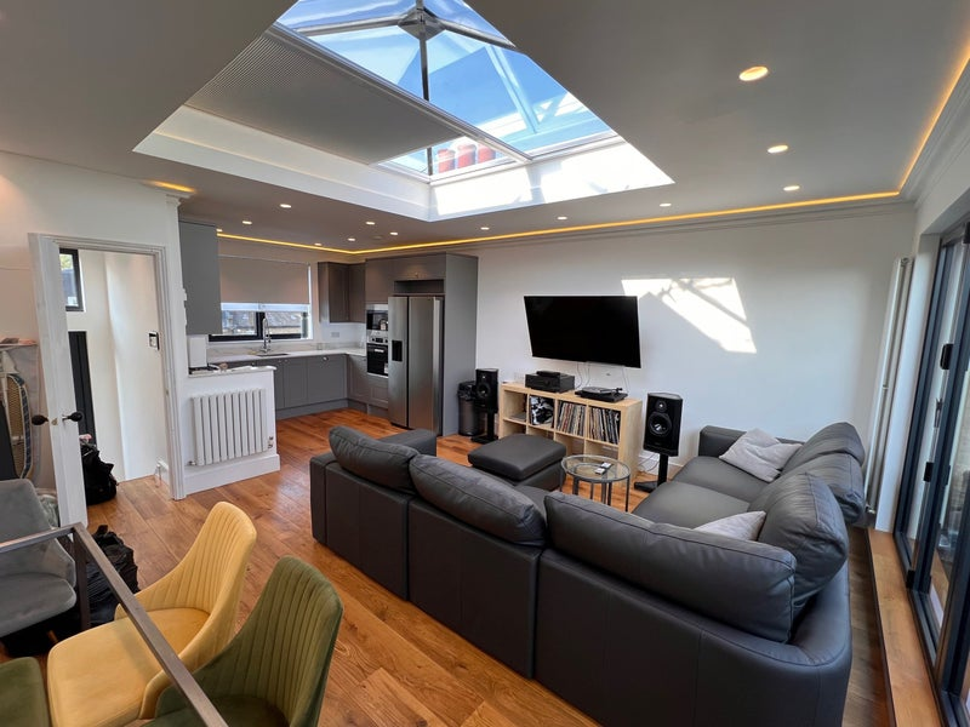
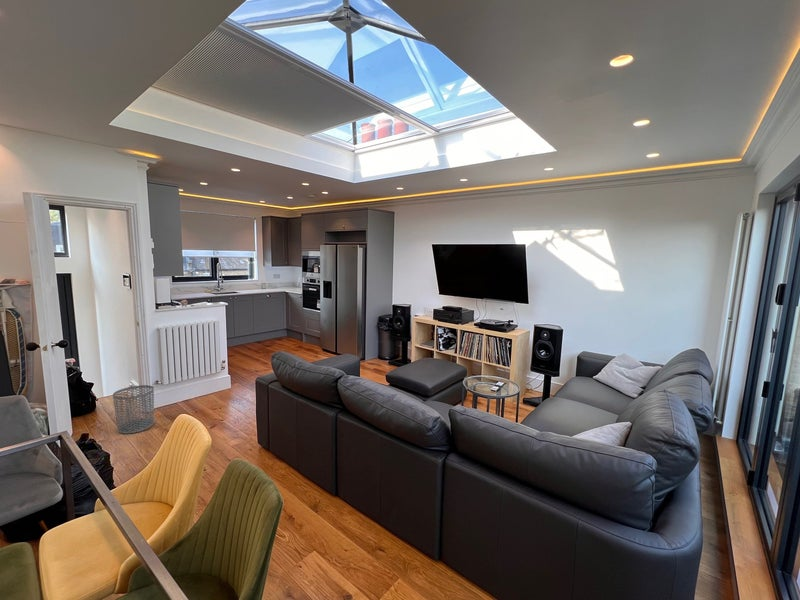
+ waste bin [112,384,155,435]
